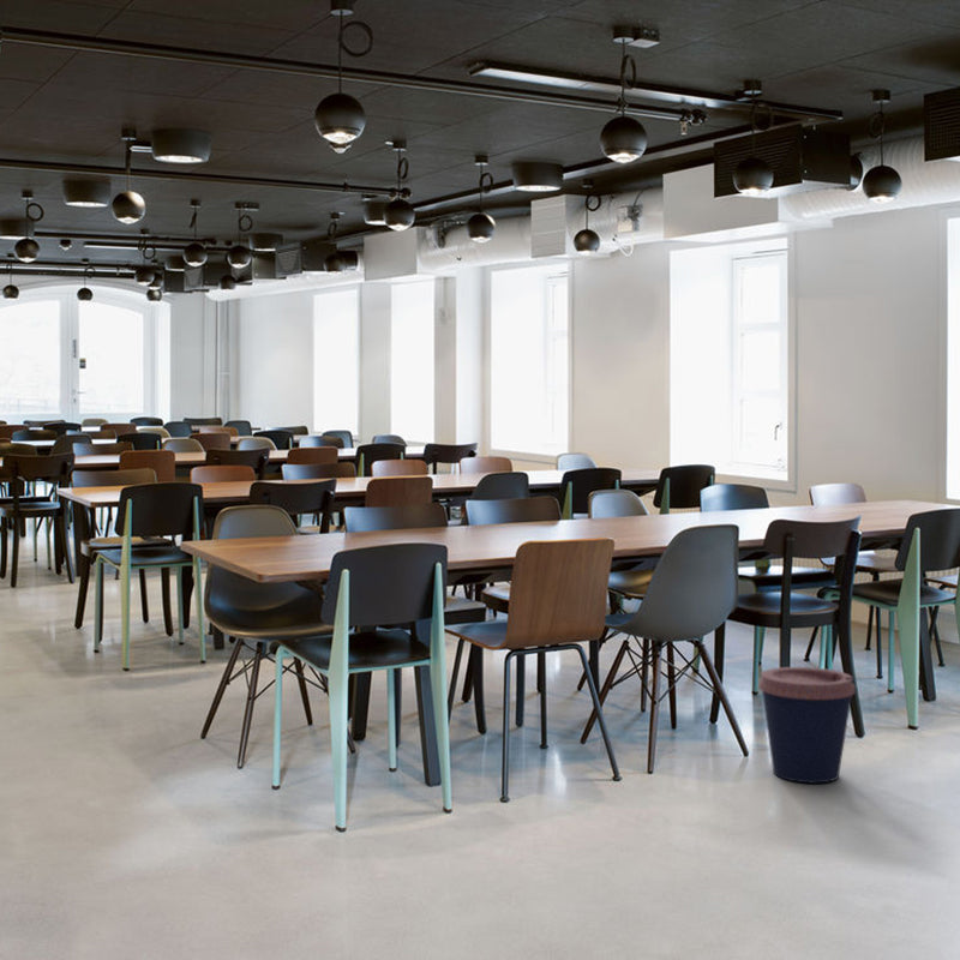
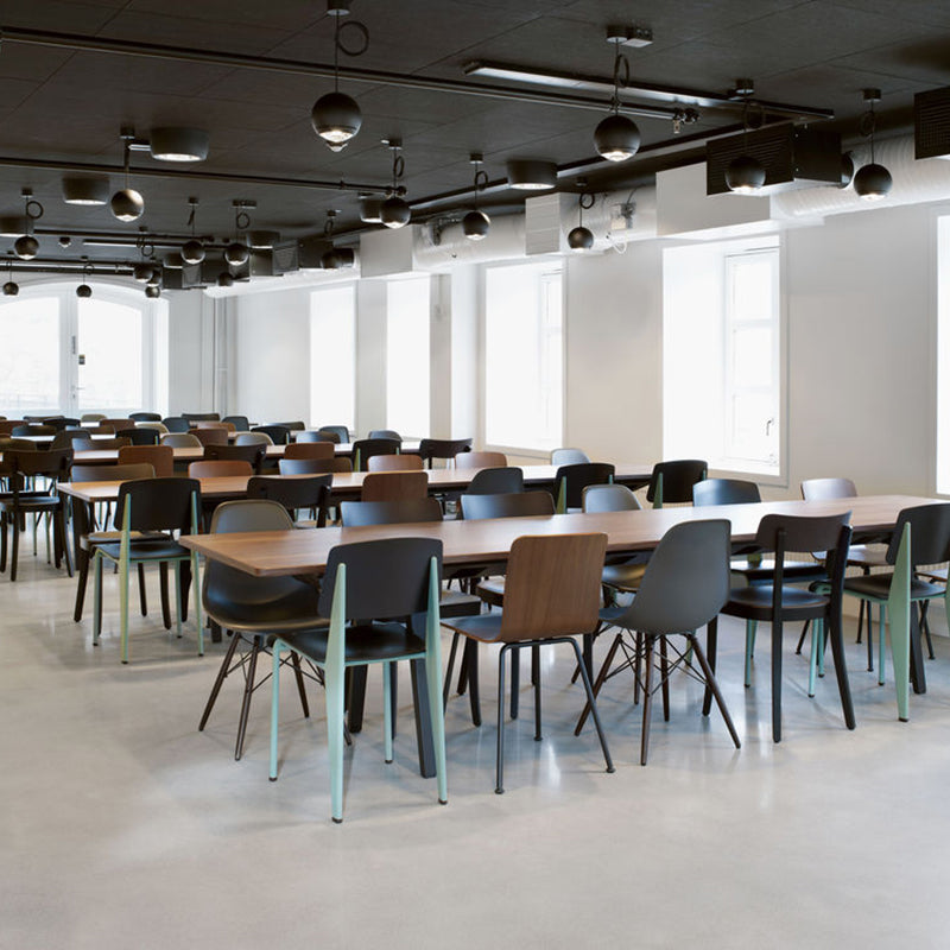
- coffee cup [757,666,857,785]
